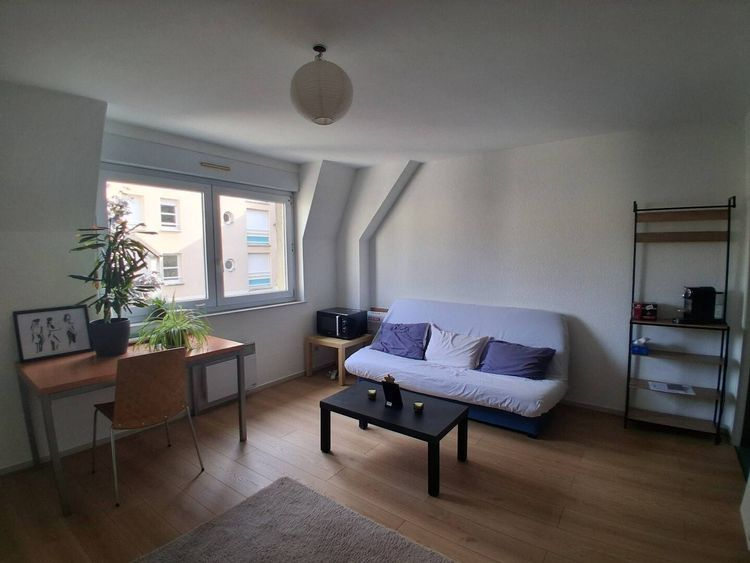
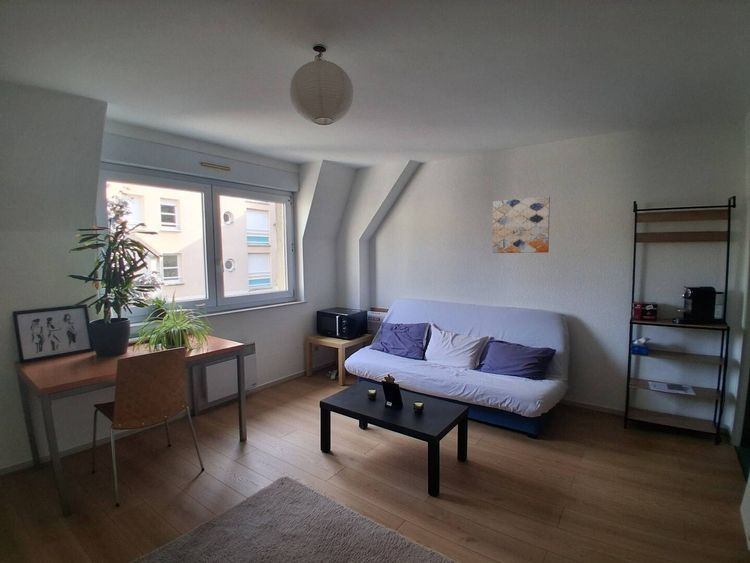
+ wall art [491,195,551,254]
